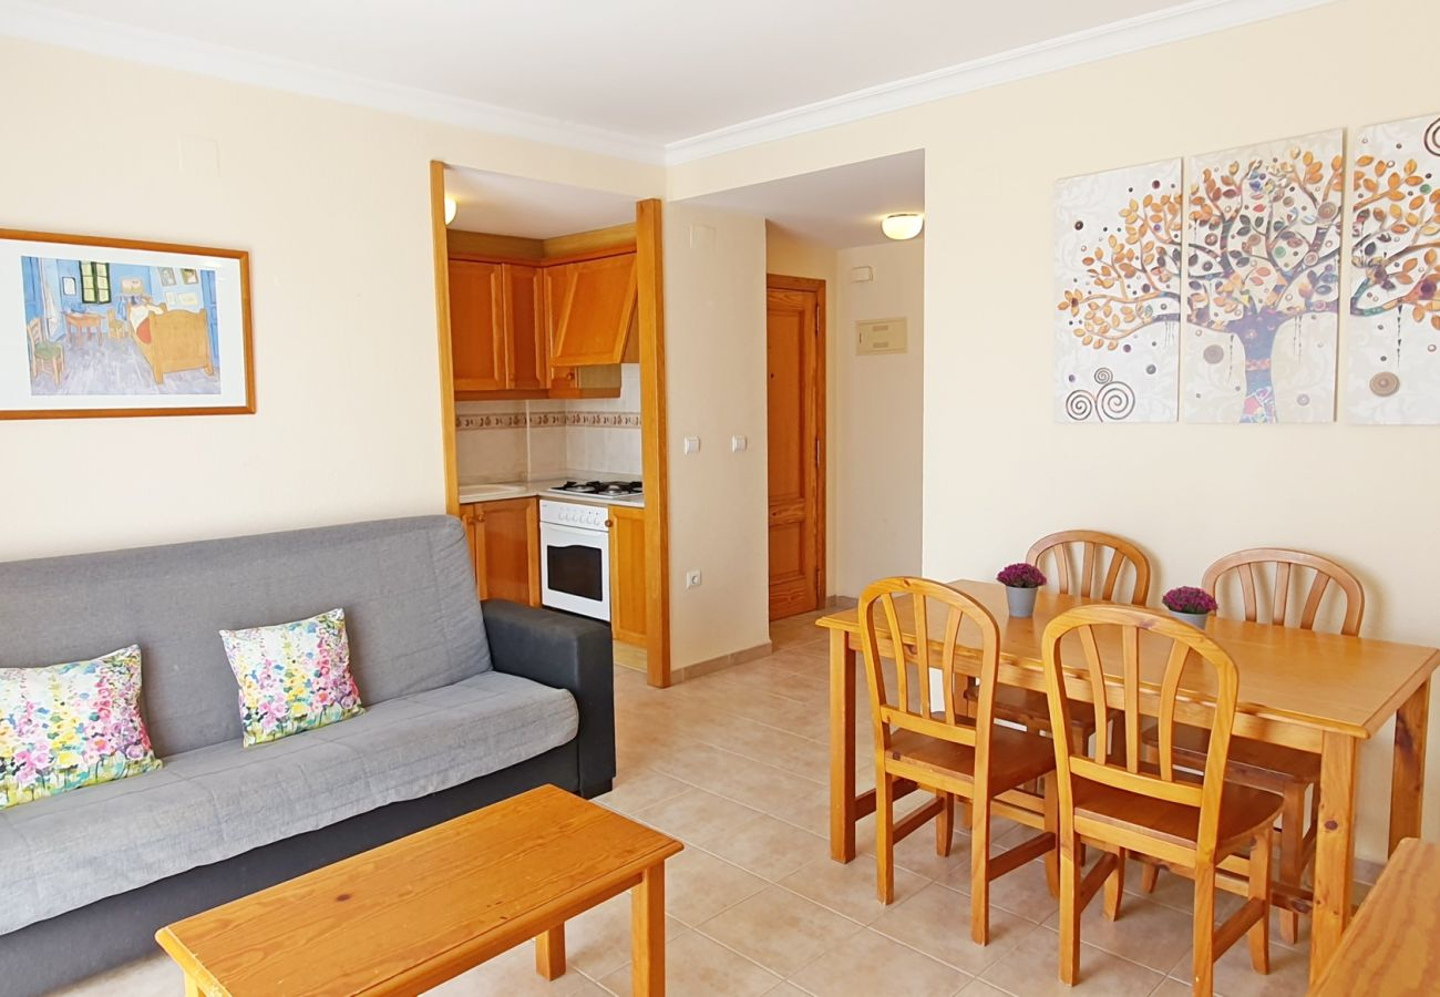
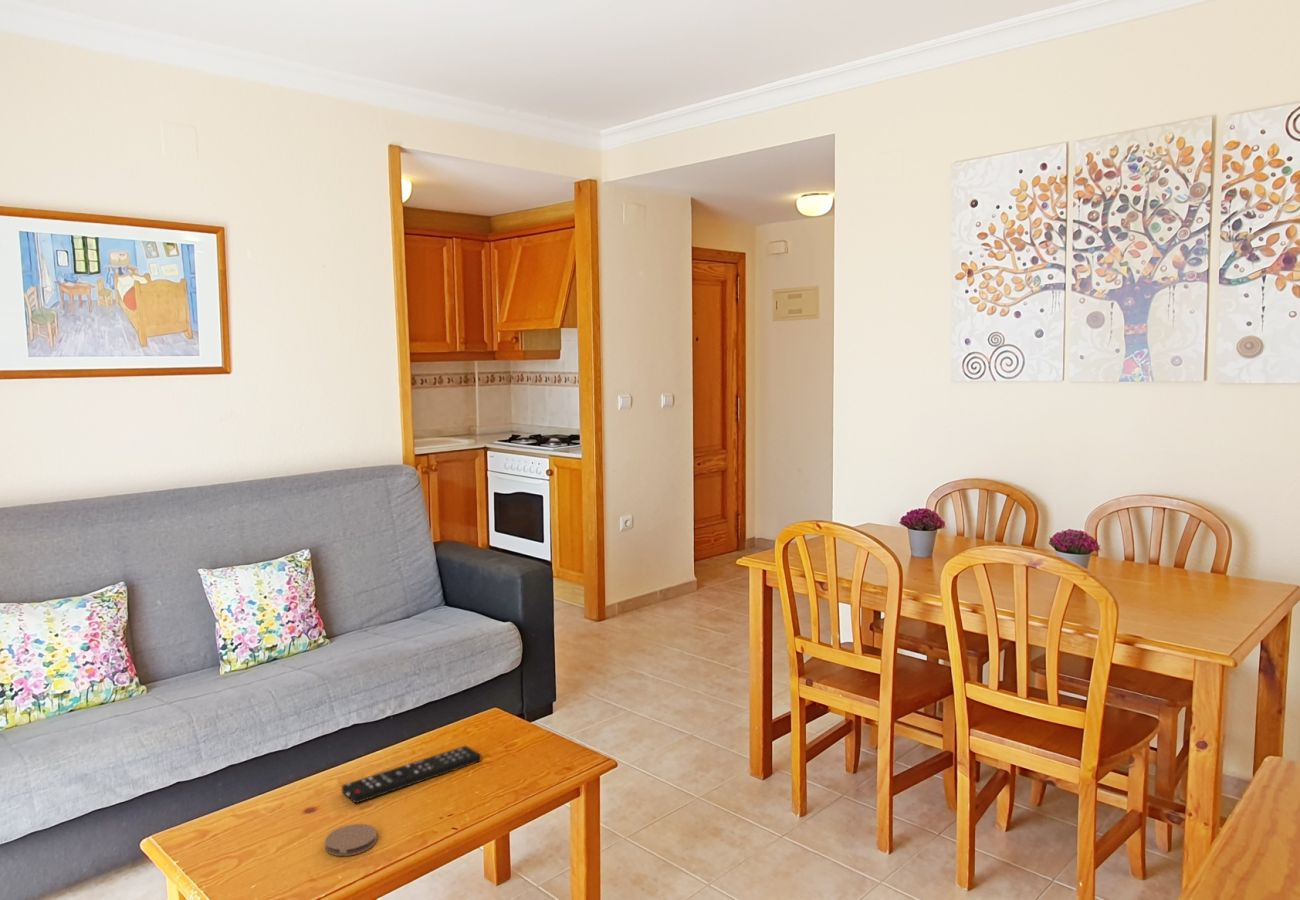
+ coaster [324,823,378,857]
+ remote control [341,745,482,804]
